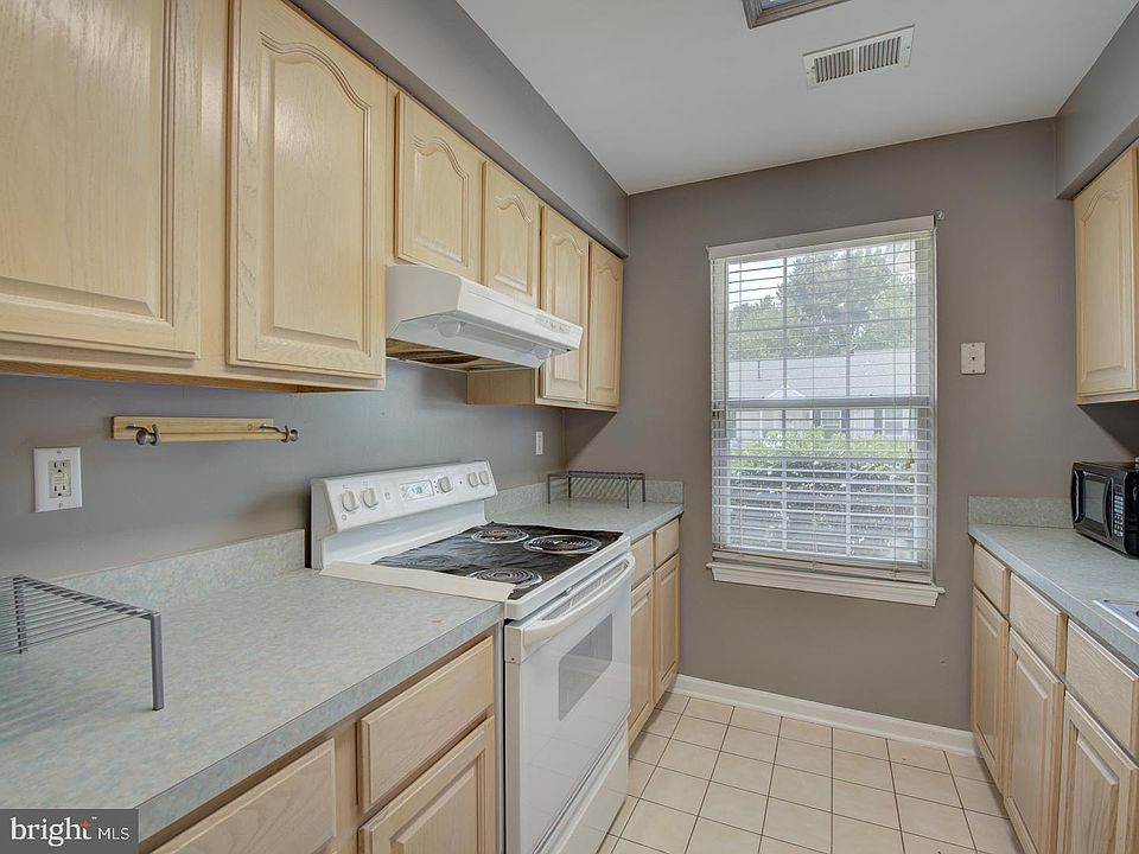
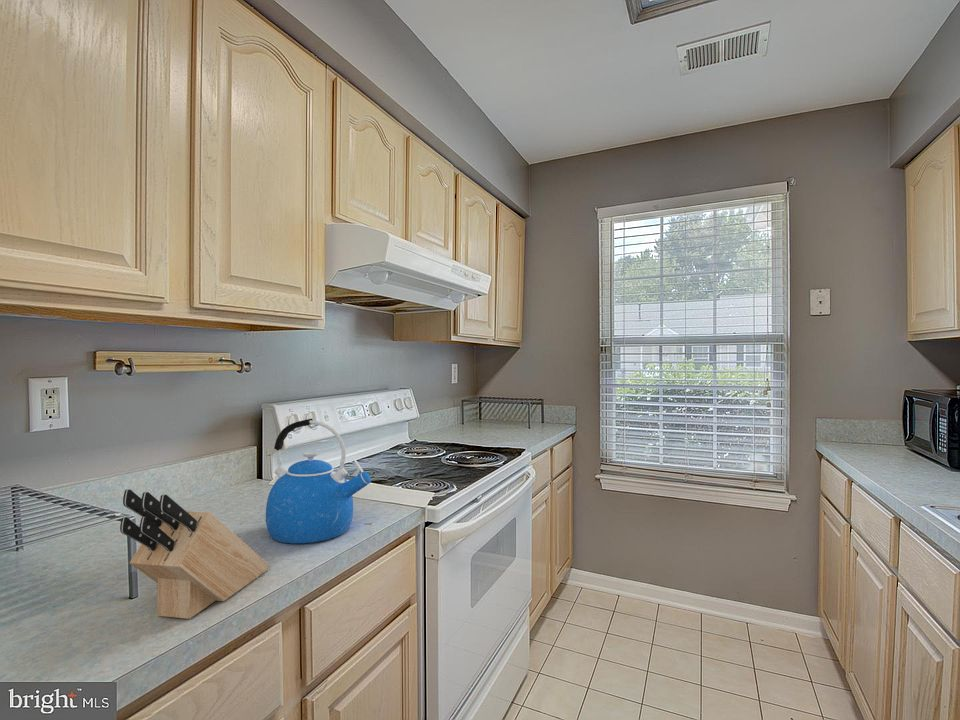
+ knife block [119,488,270,620]
+ kettle [265,418,372,545]
